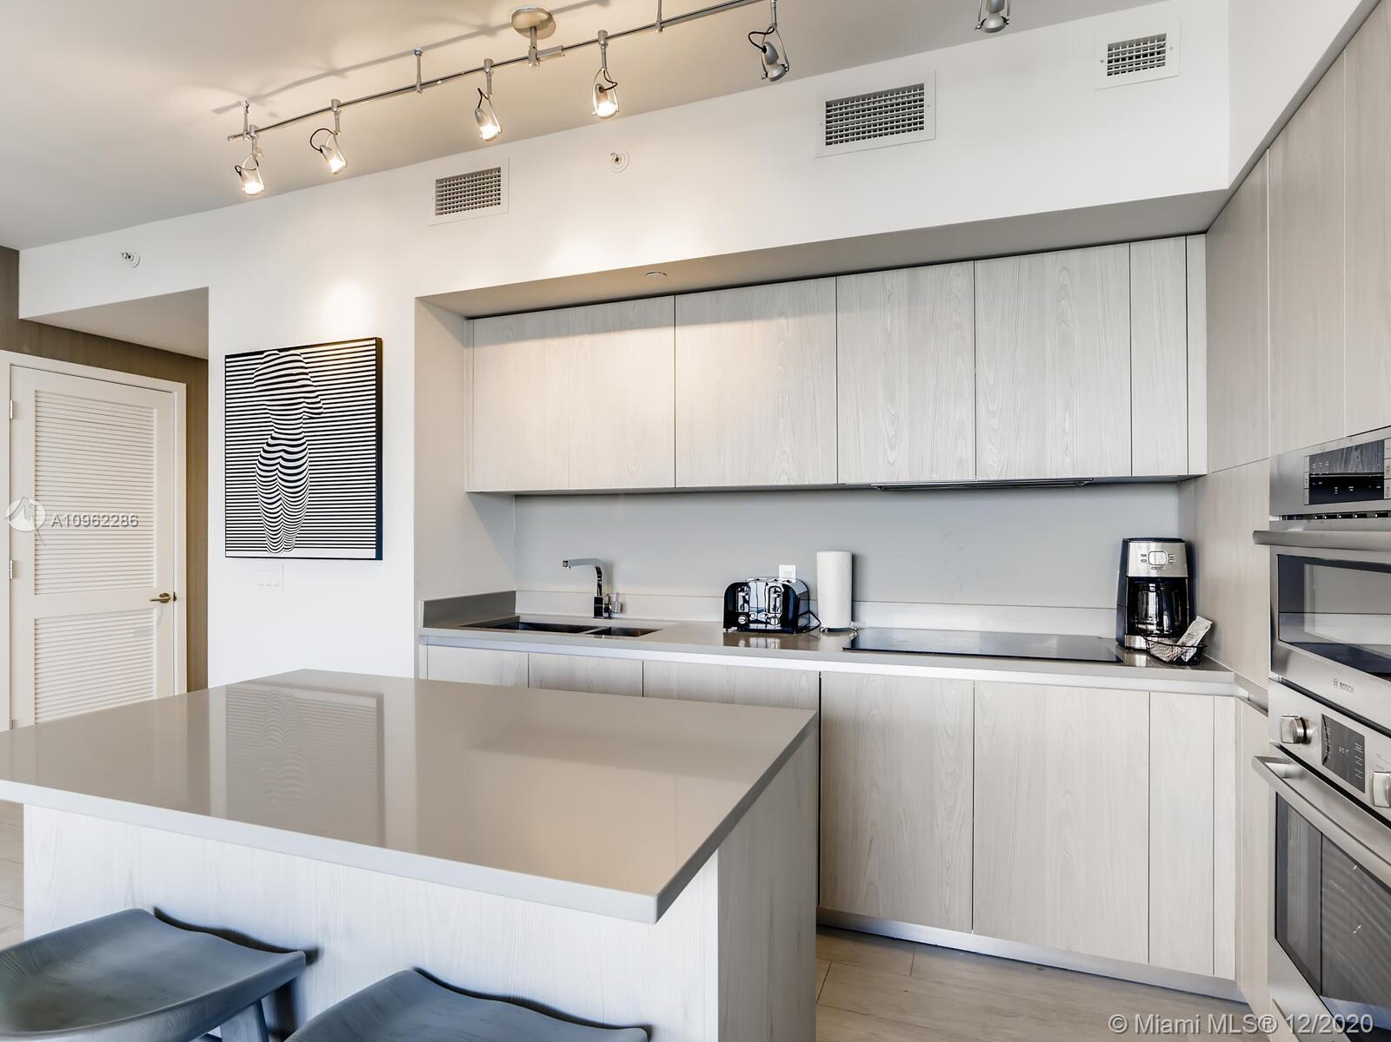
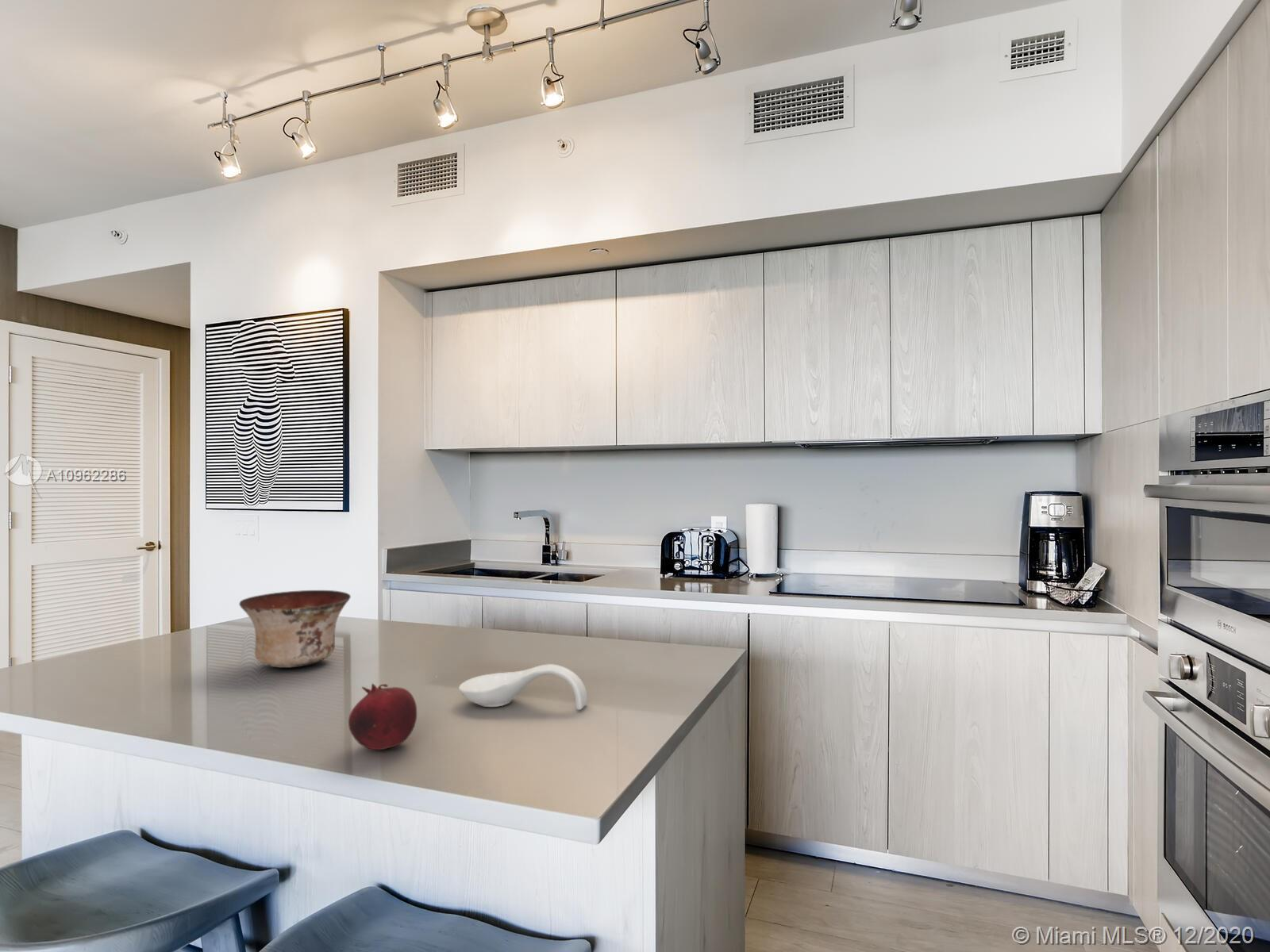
+ bowl [238,589,352,669]
+ fruit [348,683,418,750]
+ spoon rest [458,663,588,711]
